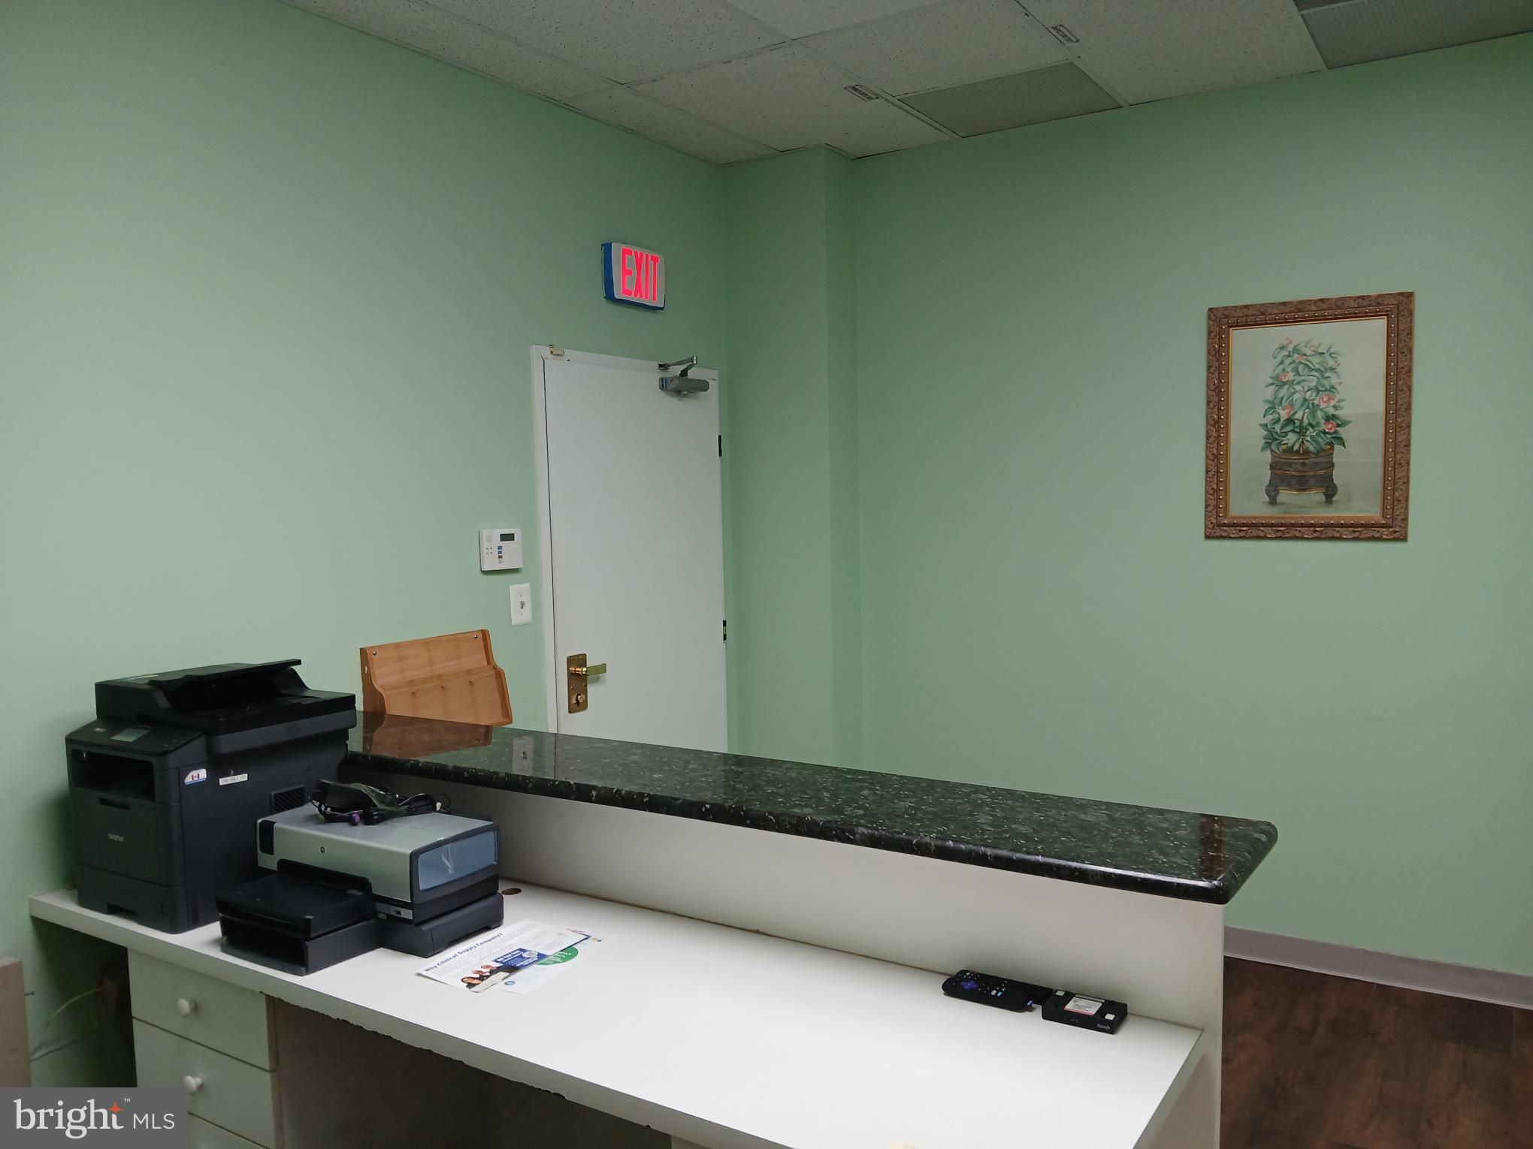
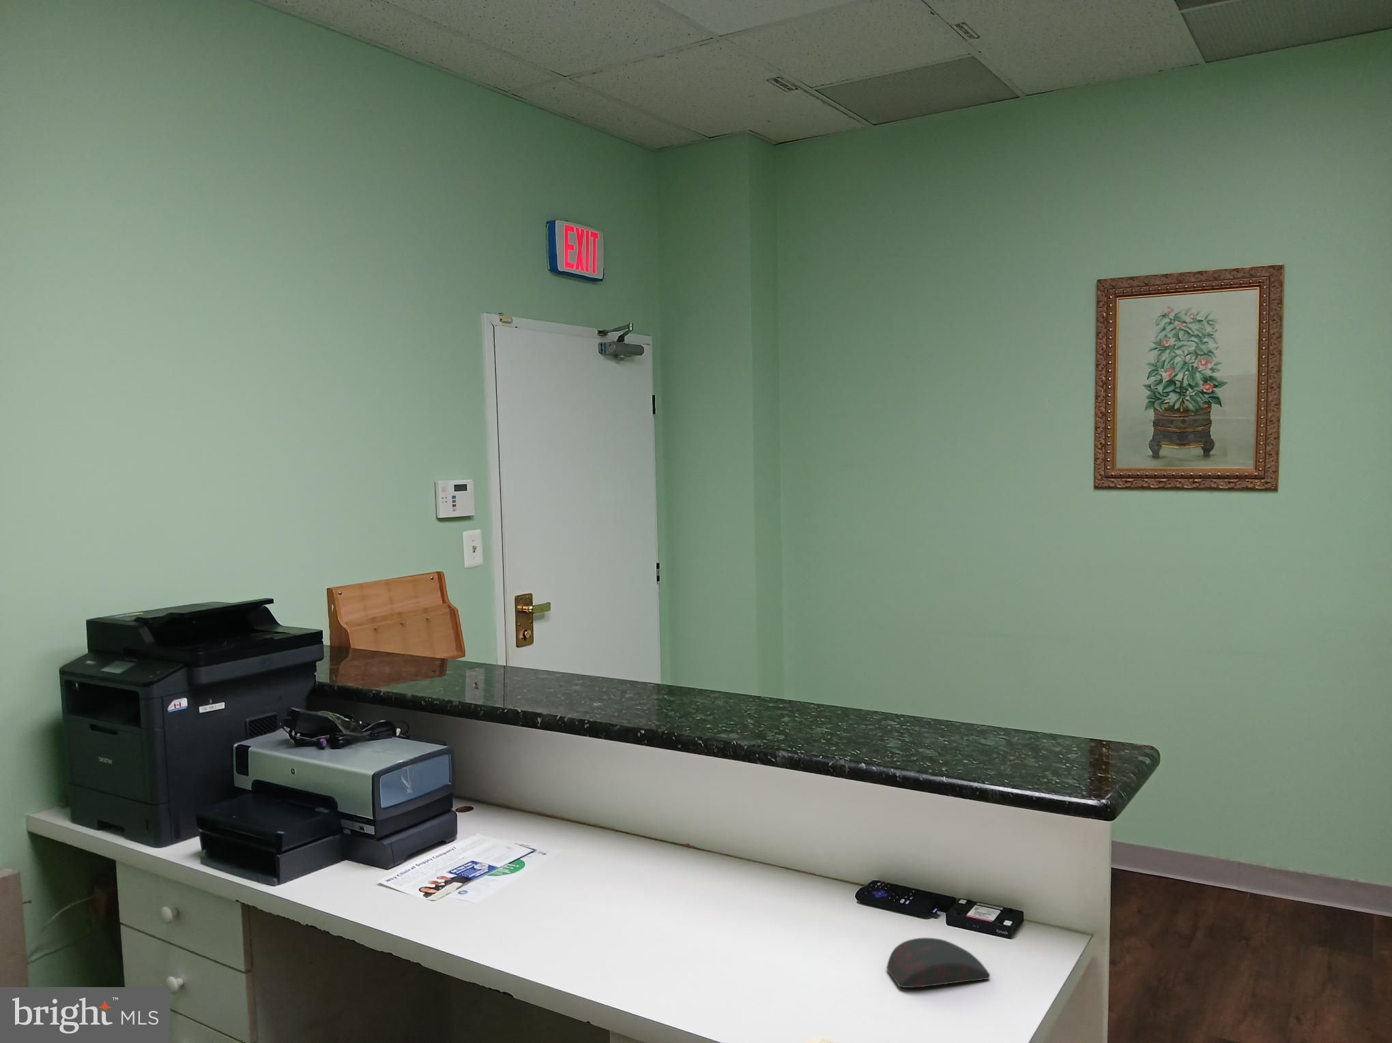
+ computer mouse [887,938,991,988]
